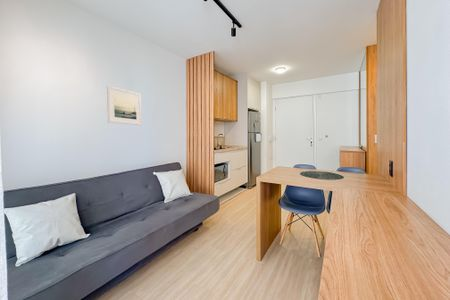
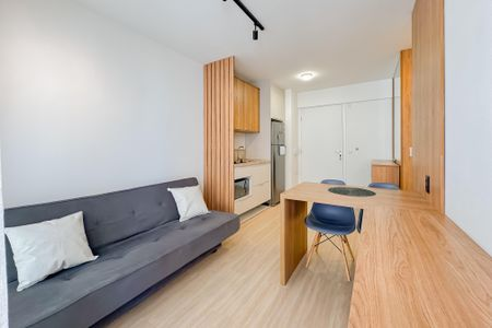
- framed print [106,85,143,126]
